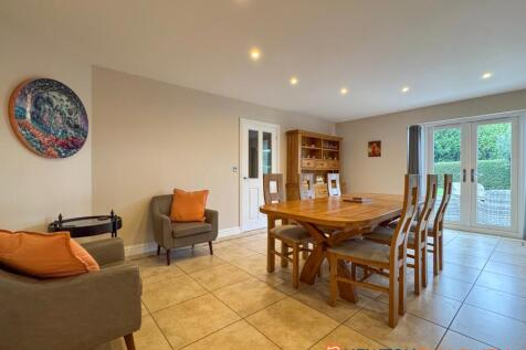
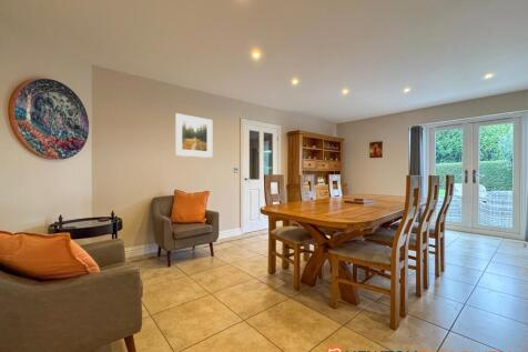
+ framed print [174,112,213,159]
